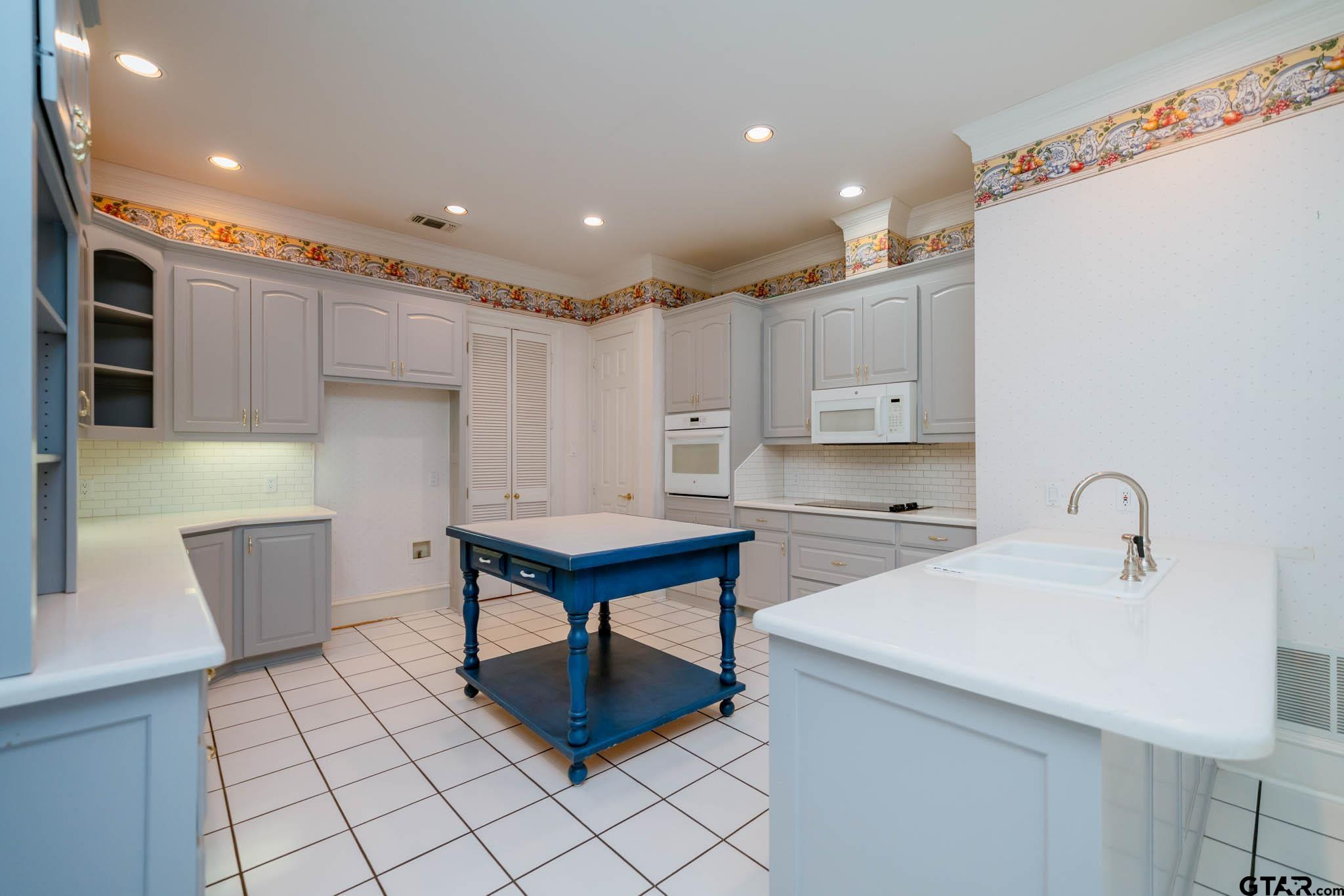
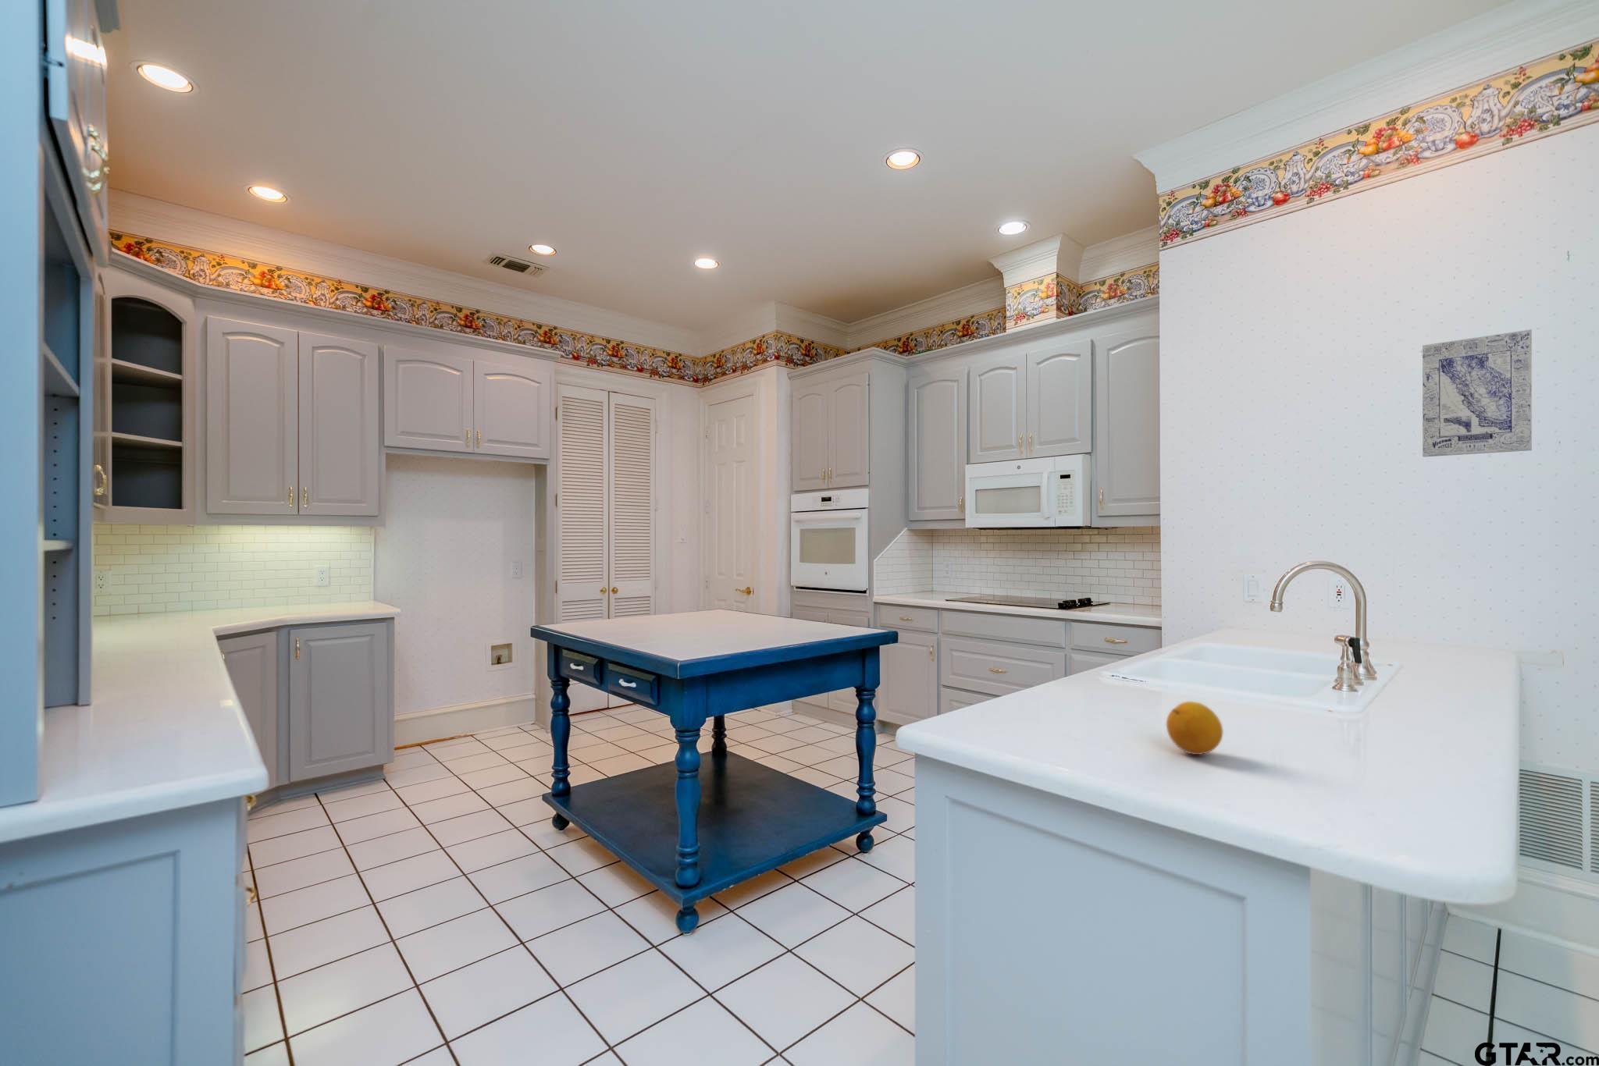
+ fruit [1166,701,1223,755]
+ wall art [1422,328,1532,457]
